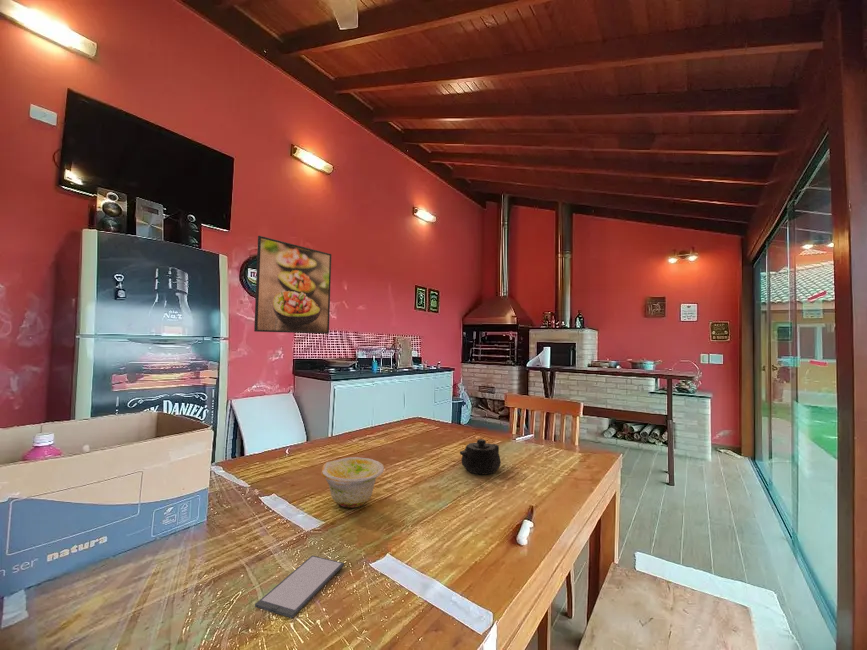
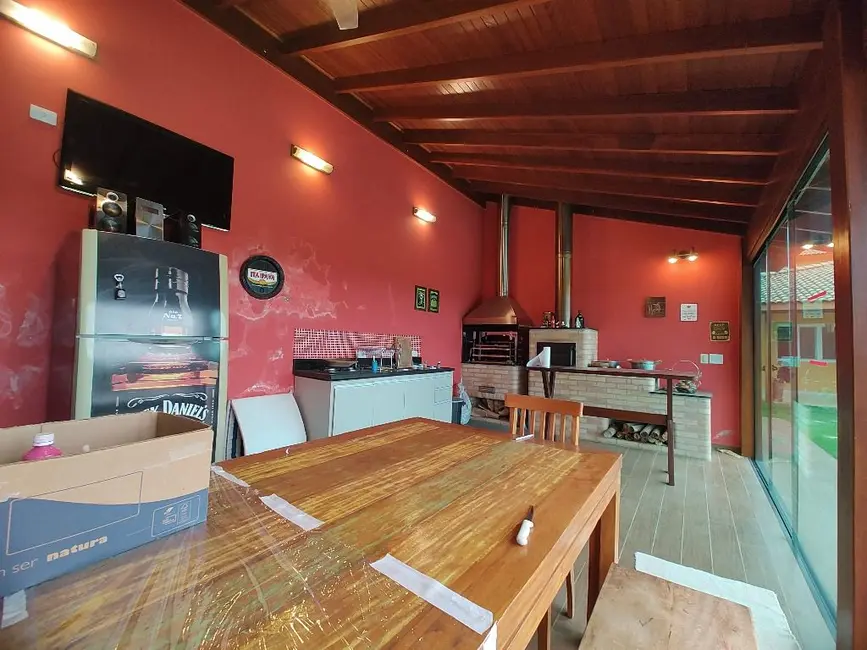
- teapot [459,438,502,476]
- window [254,555,345,619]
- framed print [253,235,332,335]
- bowl [320,456,385,509]
